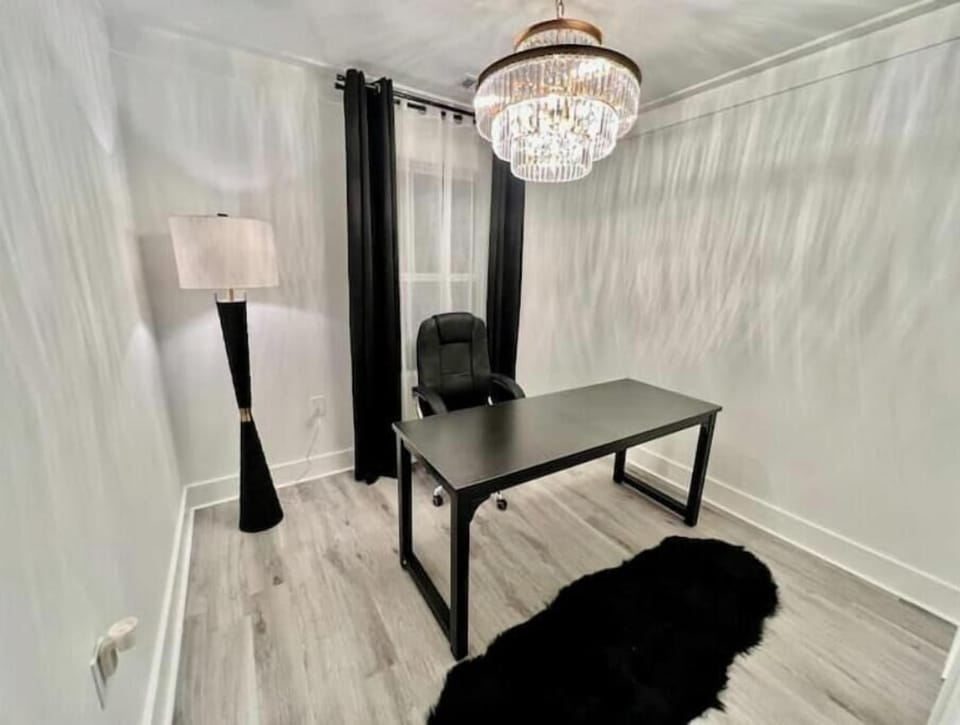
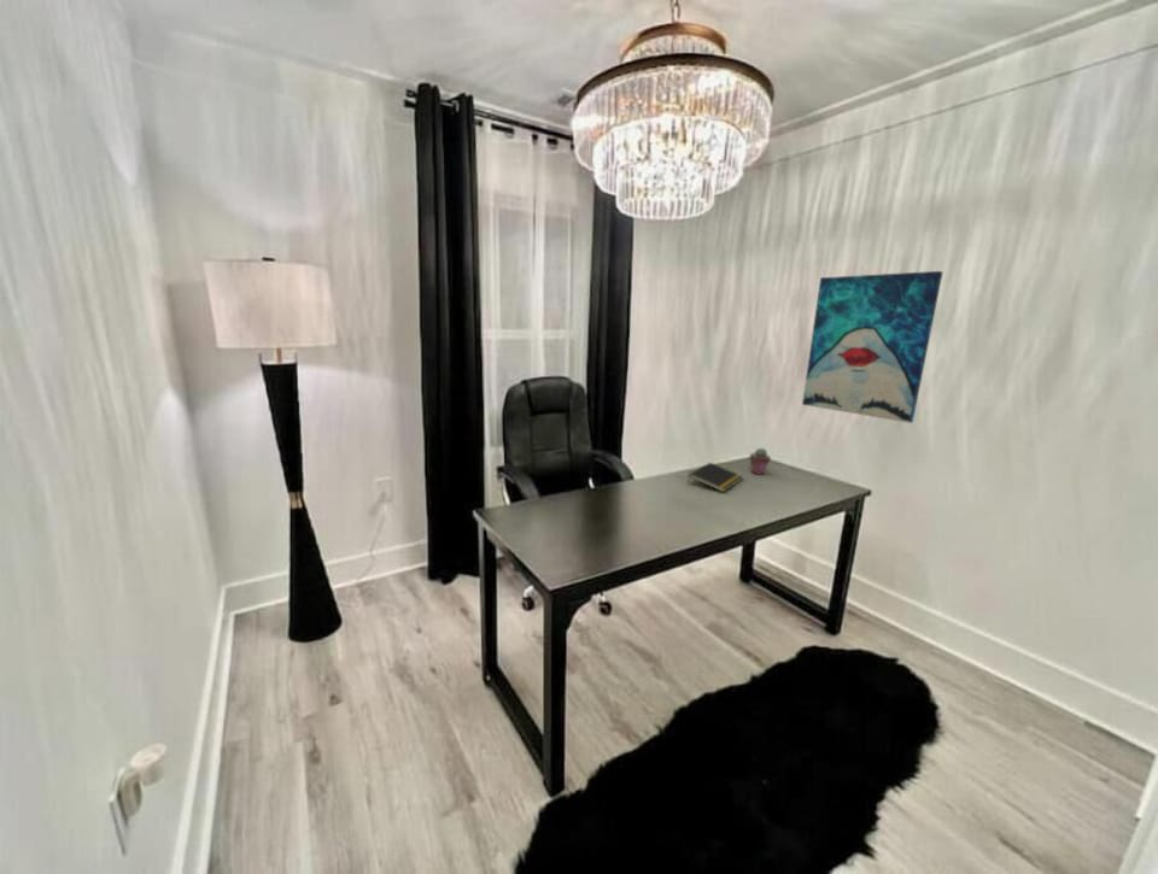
+ wall art [801,270,943,424]
+ notepad [686,462,744,493]
+ potted succulent [749,447,772,475]
